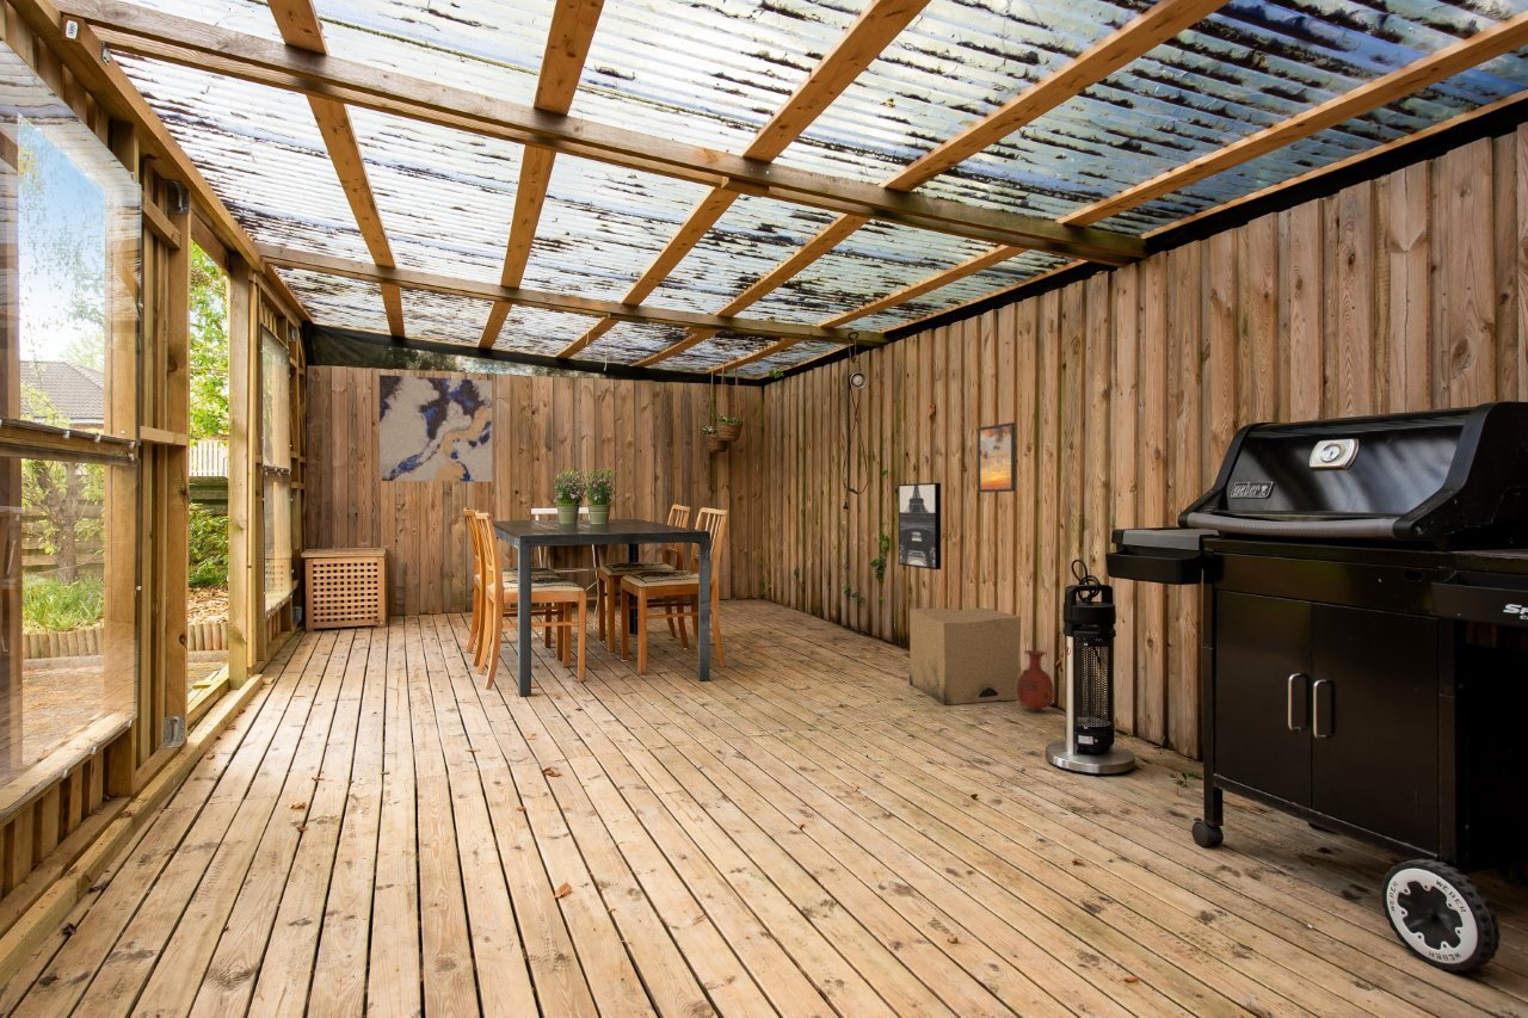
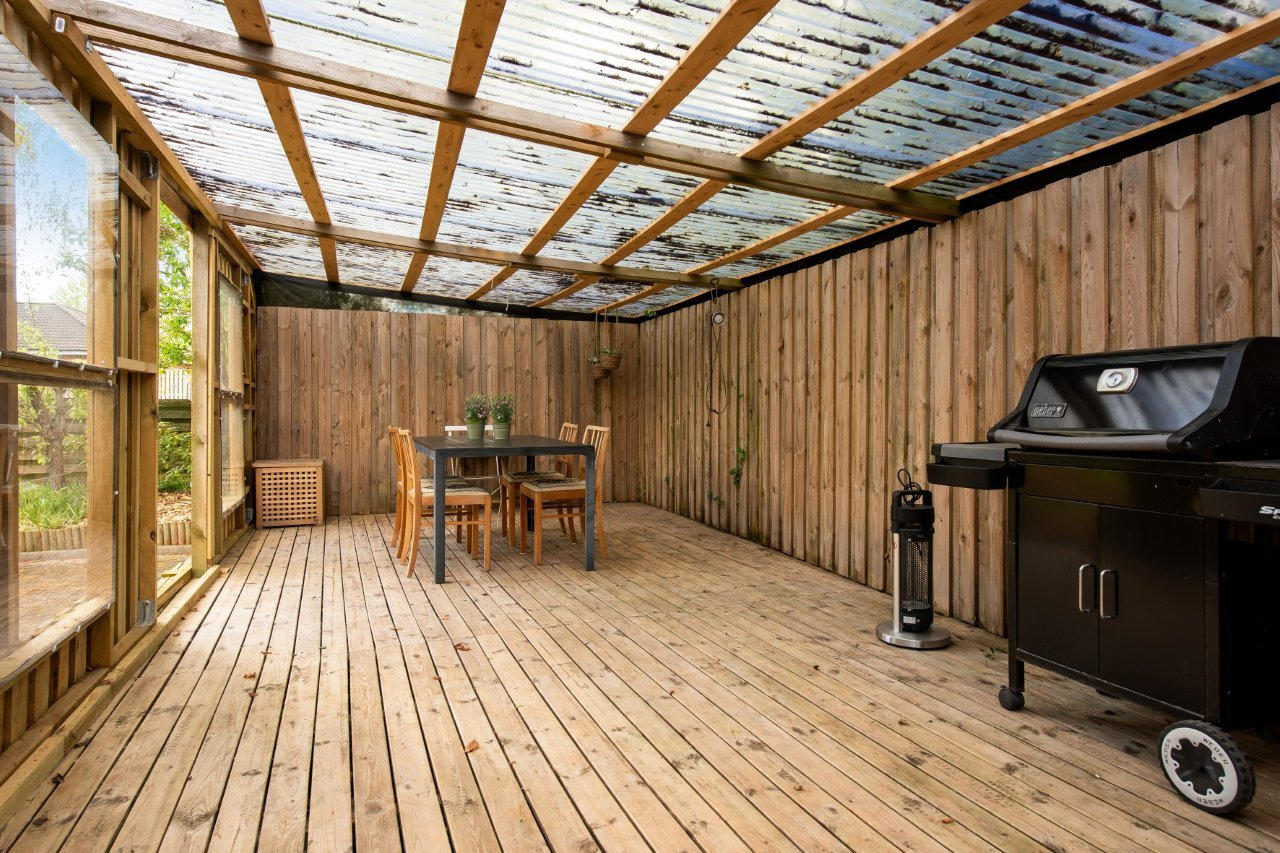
- wall art [898,482,942,570]
- wall art [378,374,494,483]
- storage box [908,606,1022,707]
- vase [1017,649,1055,712]
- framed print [976,421,1017,494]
